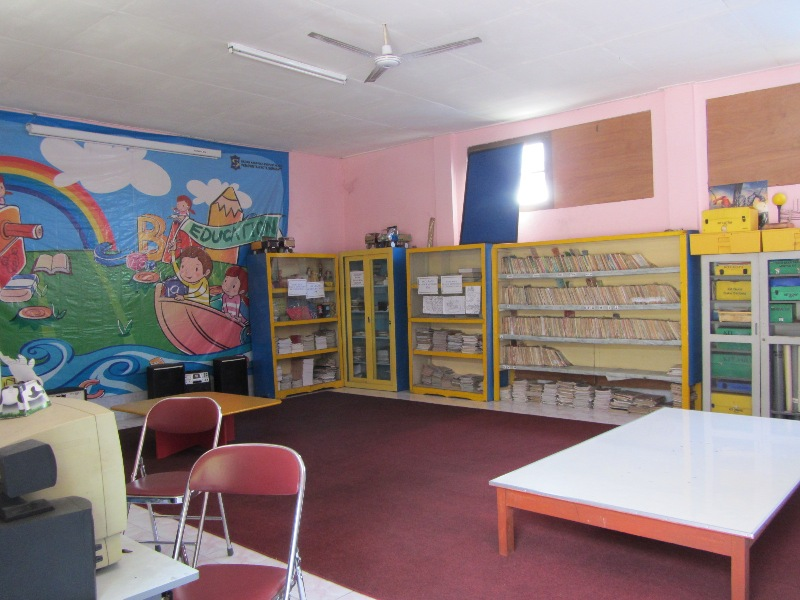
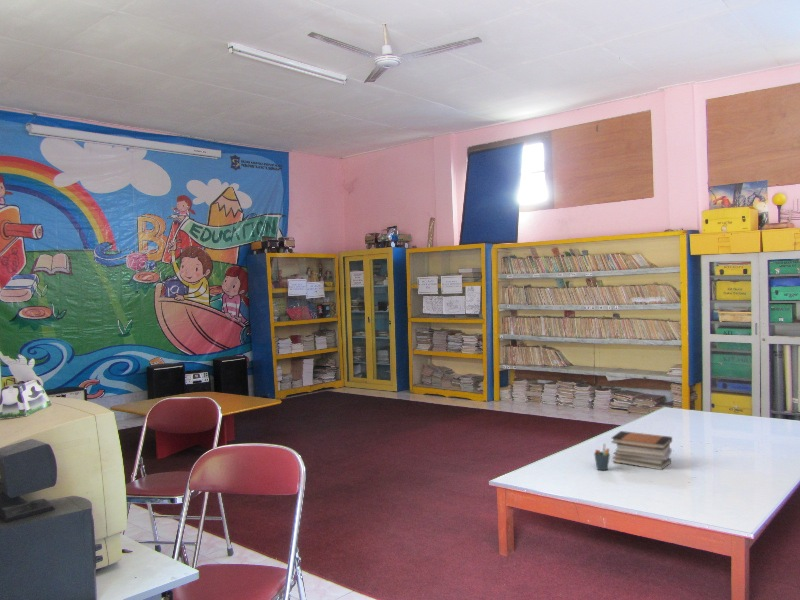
+ pen holder [593,443,611,472]
+ book stack [610,430,673,471]
